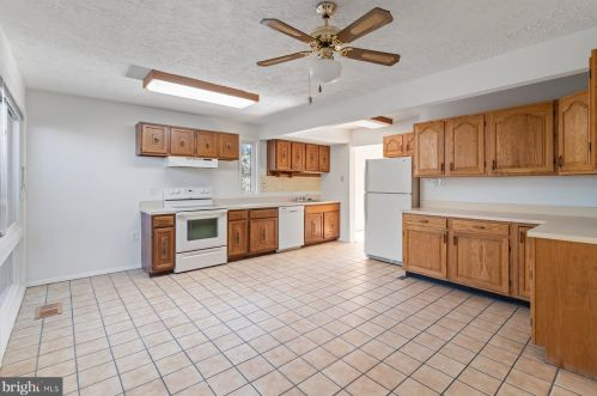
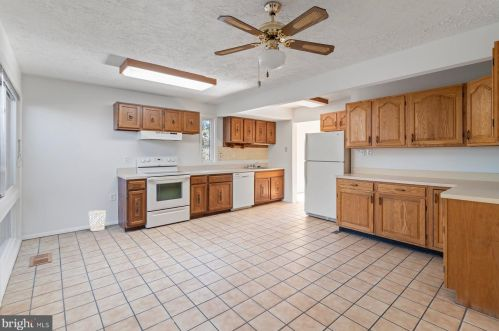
+ wastebasket [88,209,107,232]
